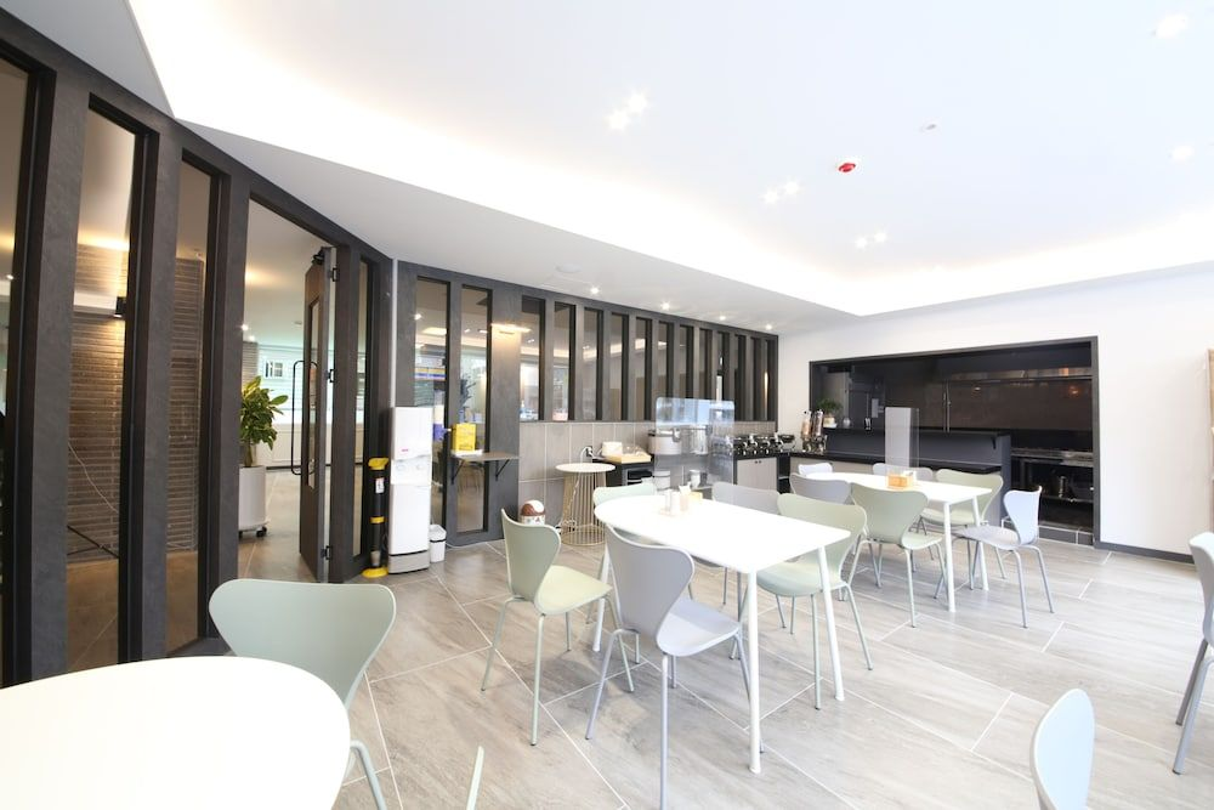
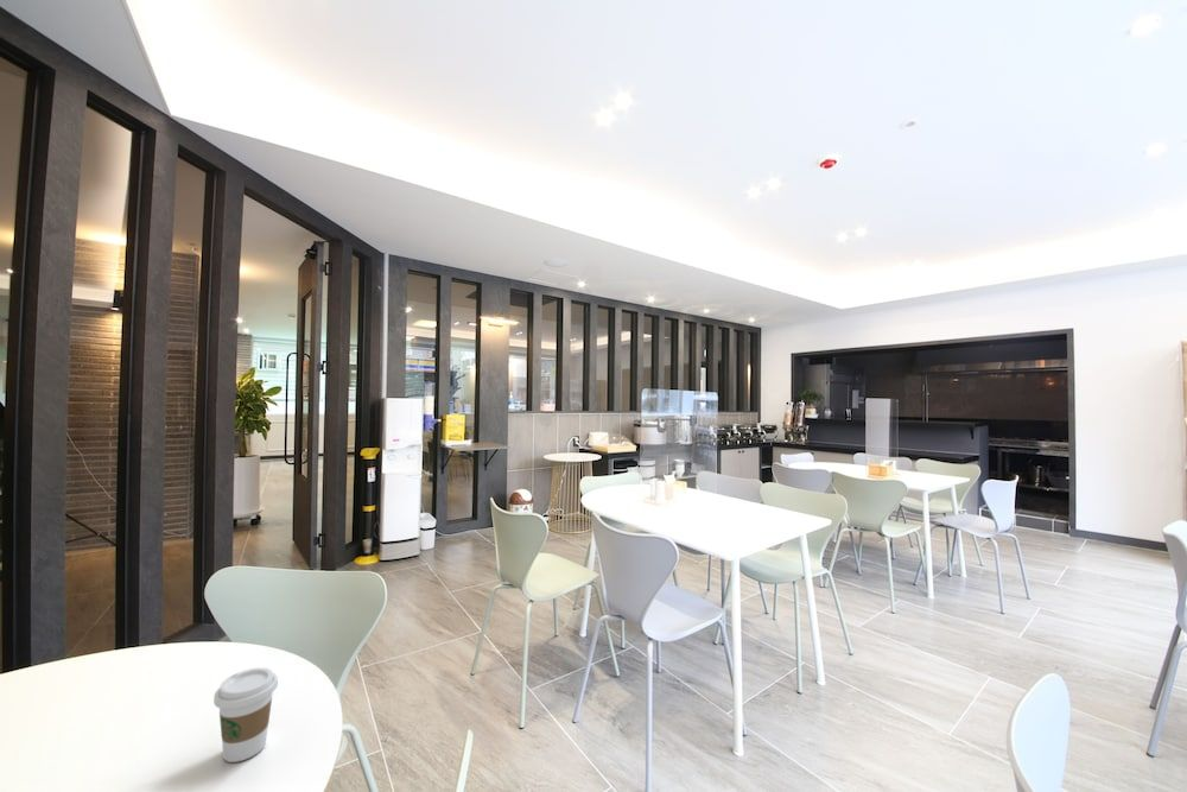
+ coffee cup [212,666,279,764]
